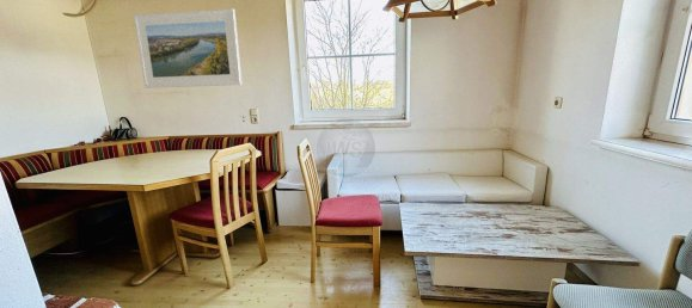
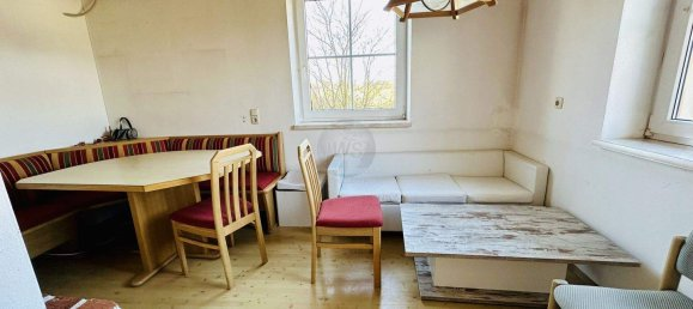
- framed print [133,8,243,90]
